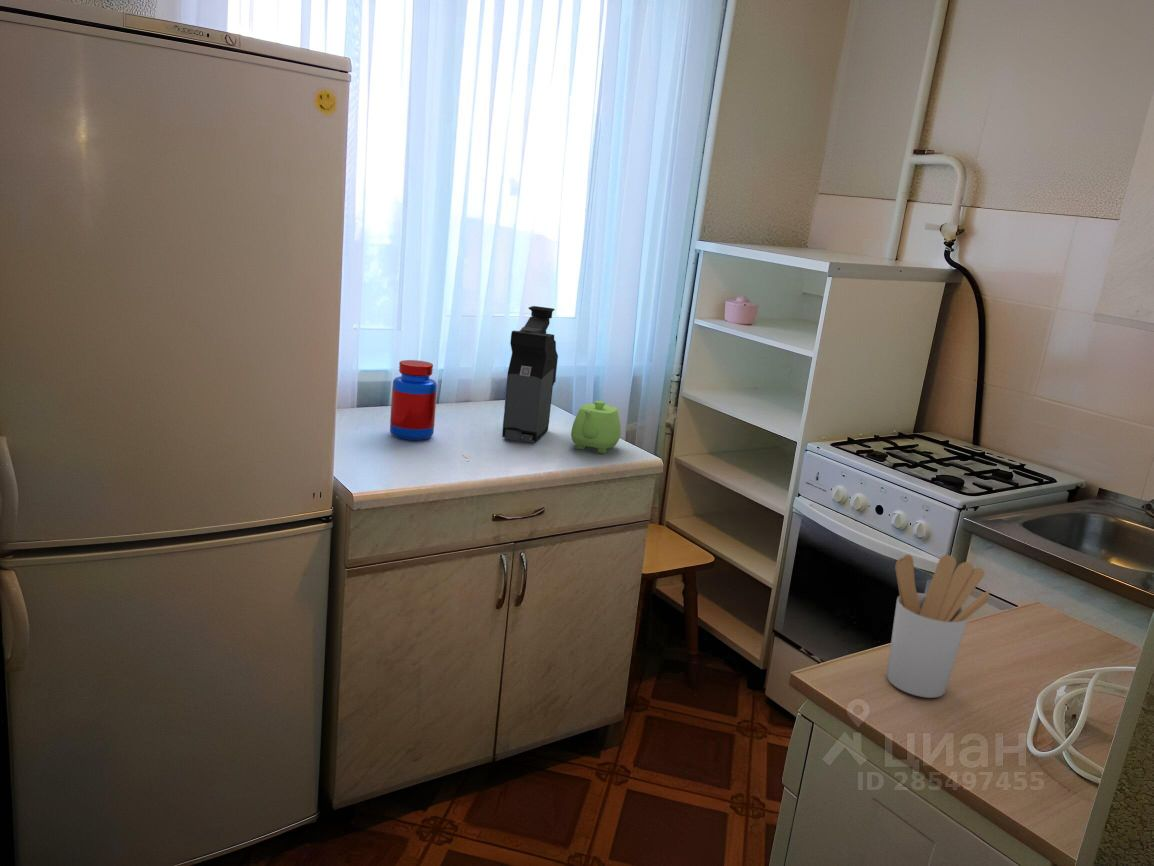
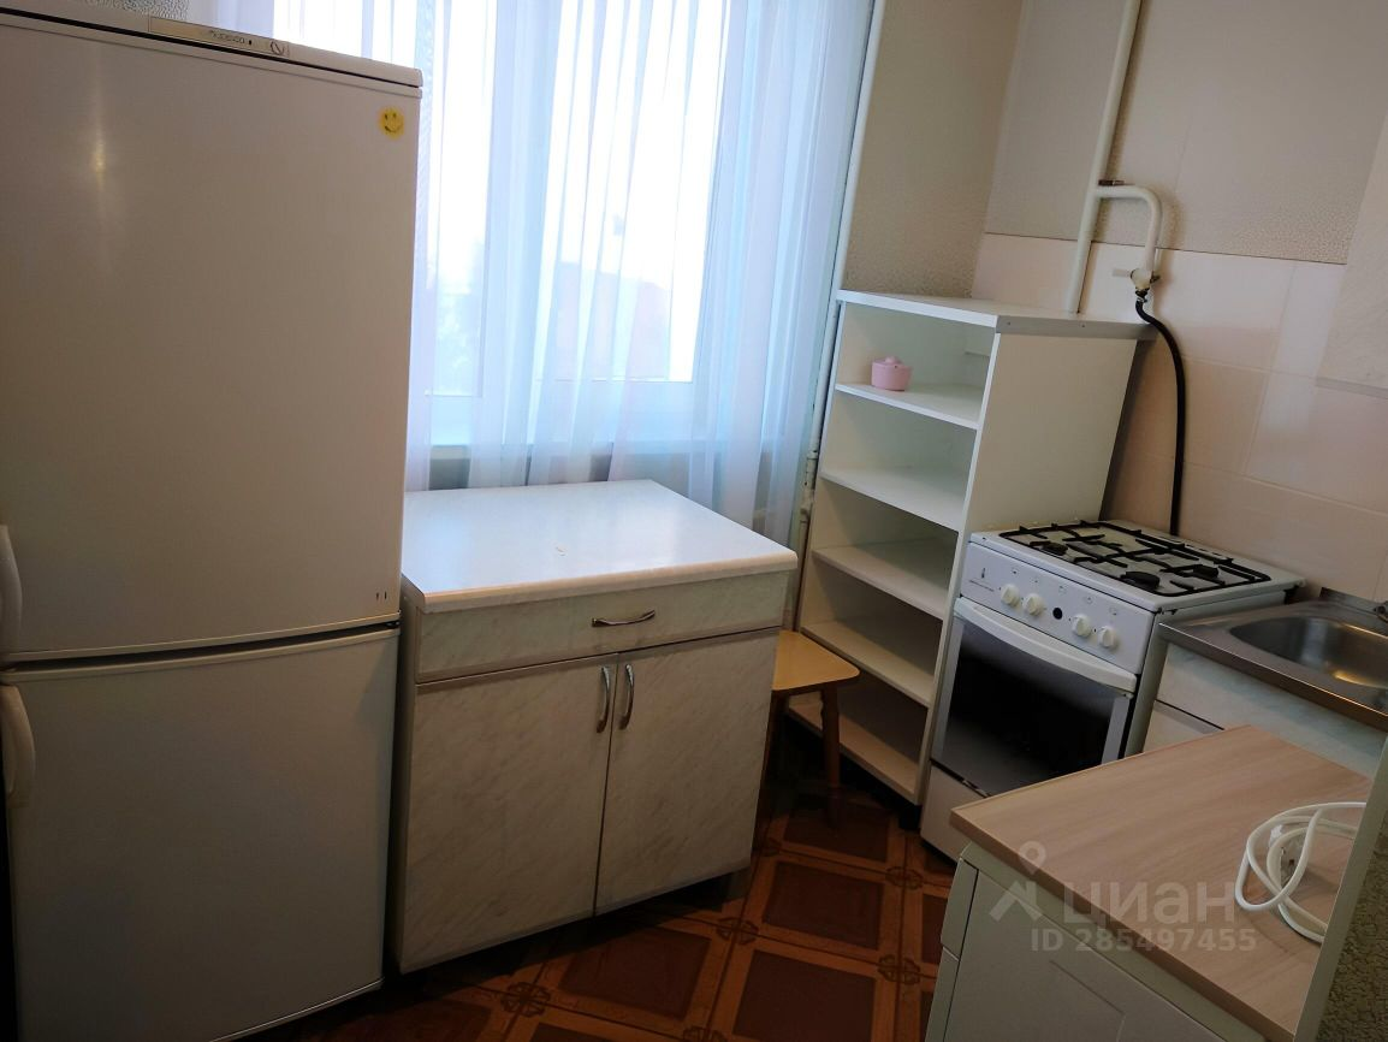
- jar [389,359,438,441]
- utensil holder [886,553,991,699]
- teapot [570,400,622,455]
- coffee maker [501,305,559,443]
